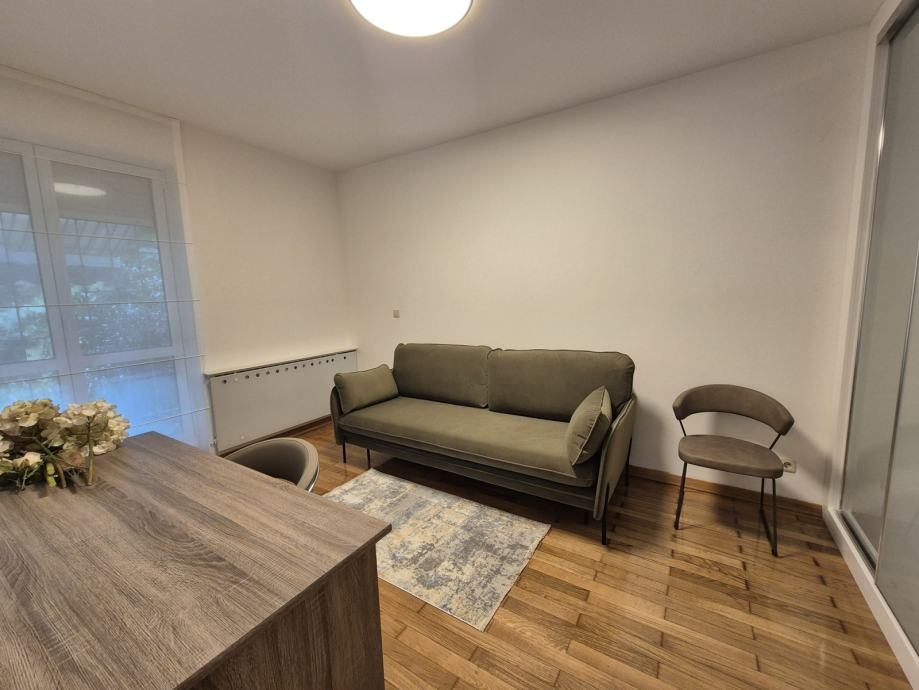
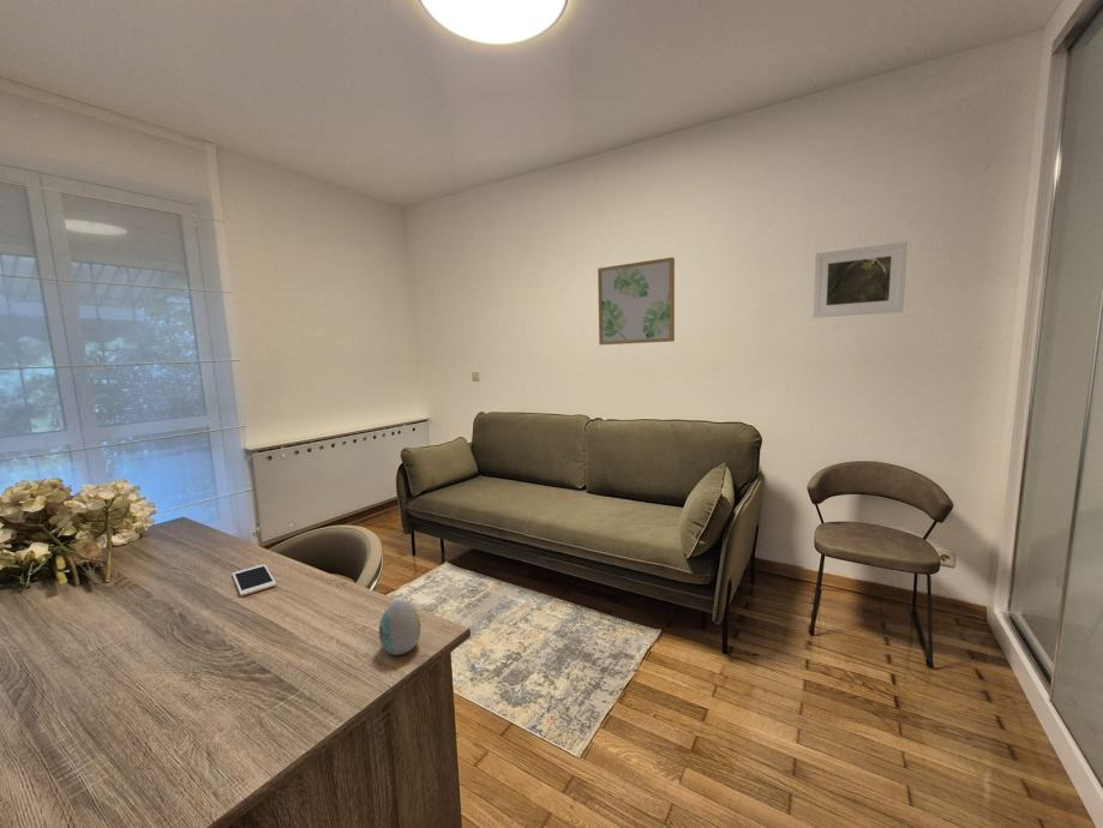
+ wall art [597,257,676,346]
+ decorative egg [378,599,422,656]
+ cell phone [232,563,277,598]
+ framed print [813,241,909,319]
